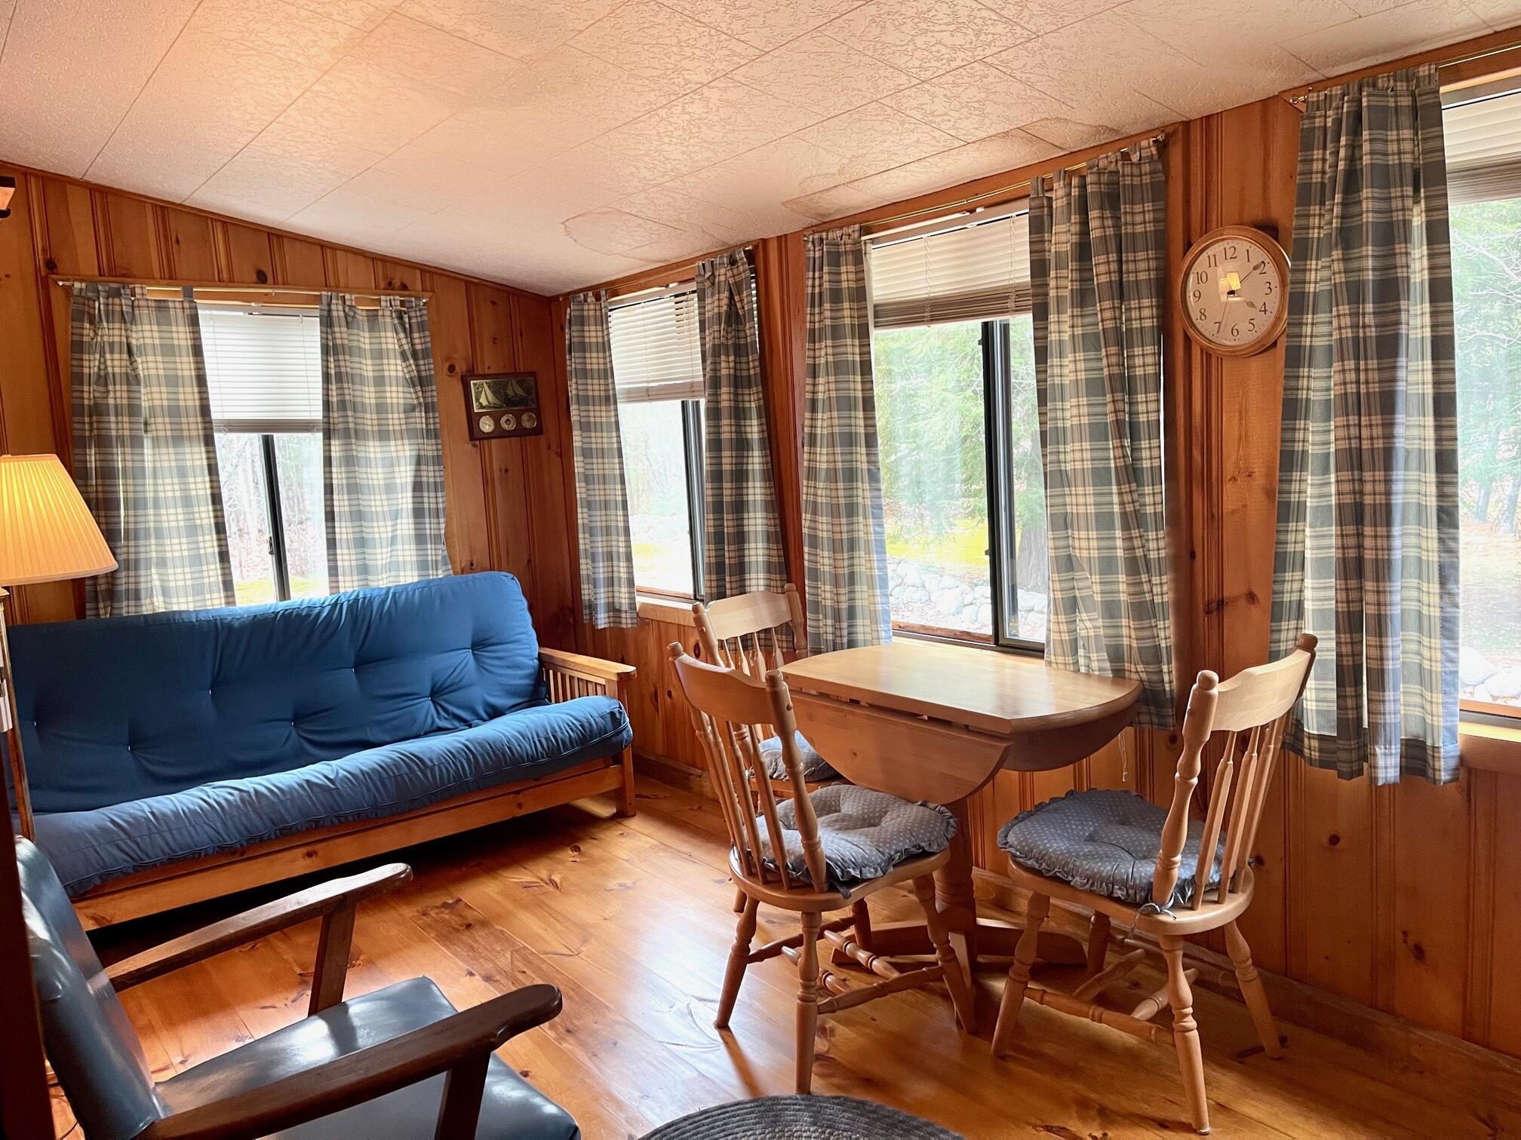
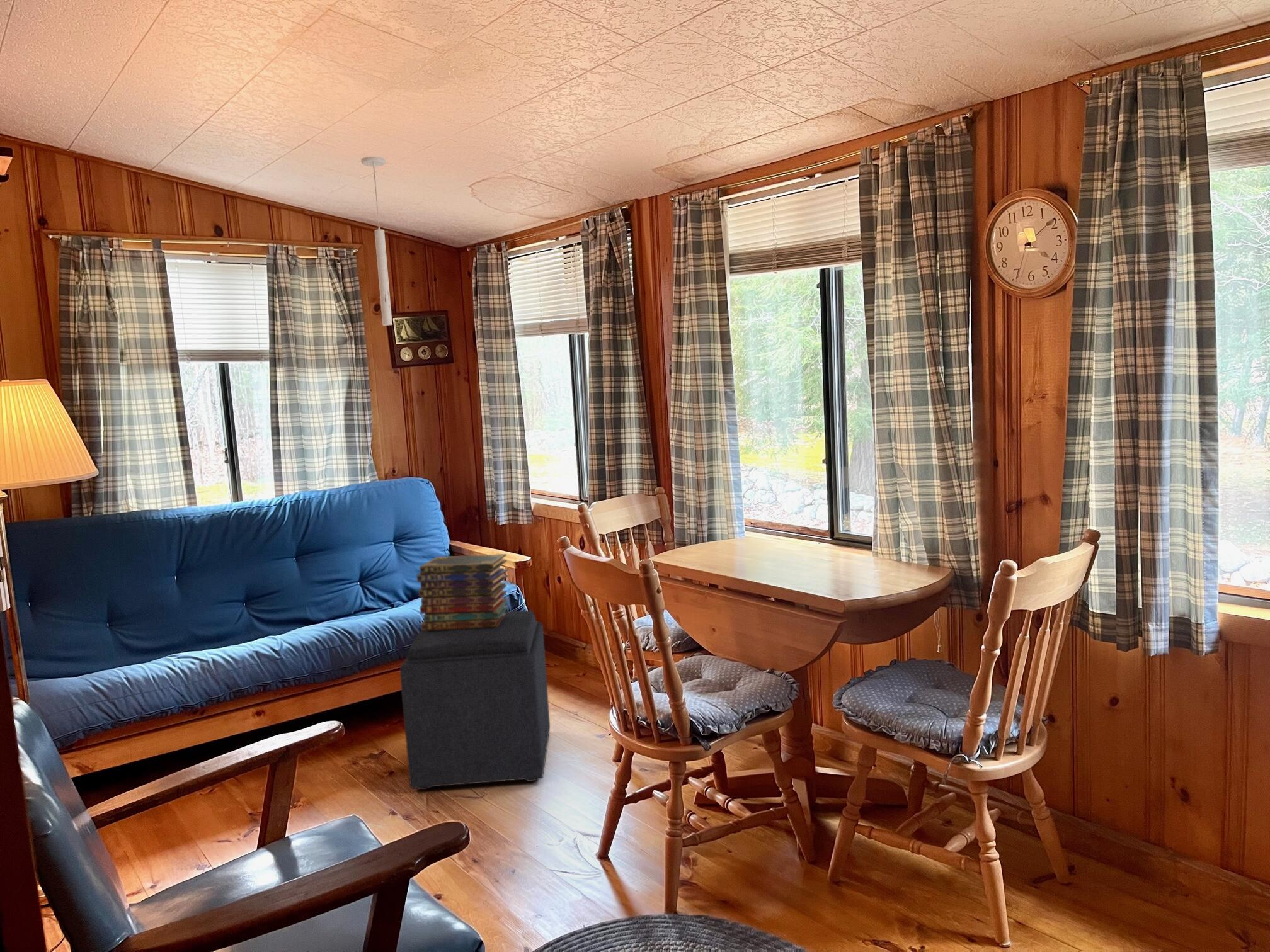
+ book stack [416,553,509,631]
+ ottoman [399,610,551,790]
+ ceiling light [360,156,393,326]
